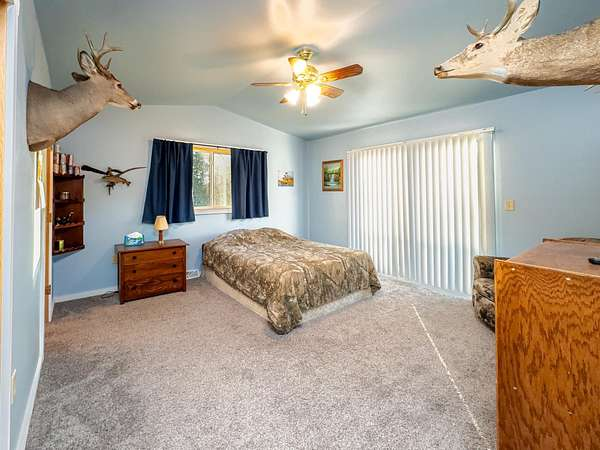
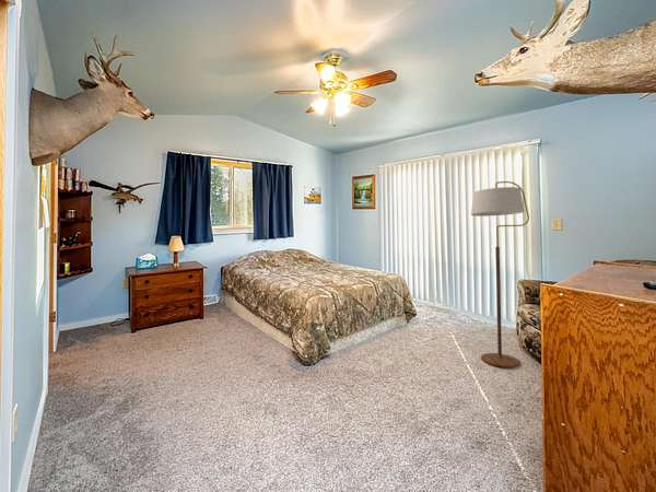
+ floor lamp [470,180,530,368]
